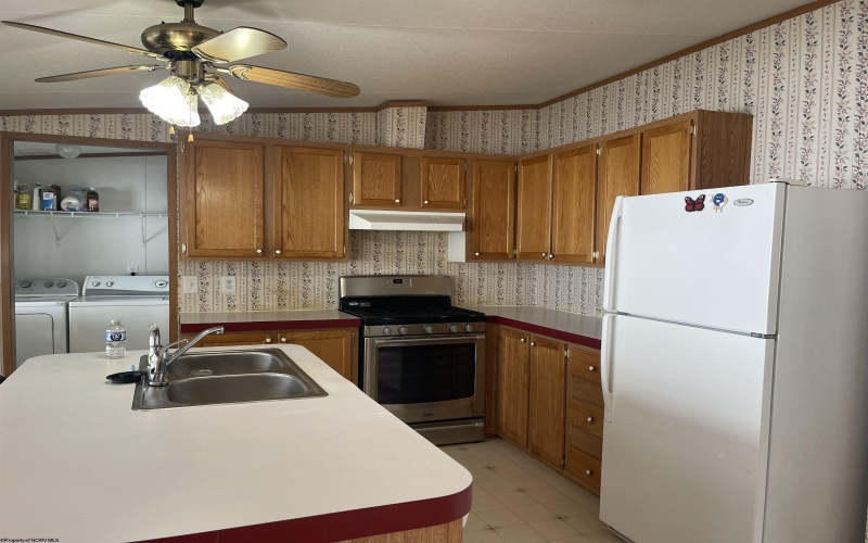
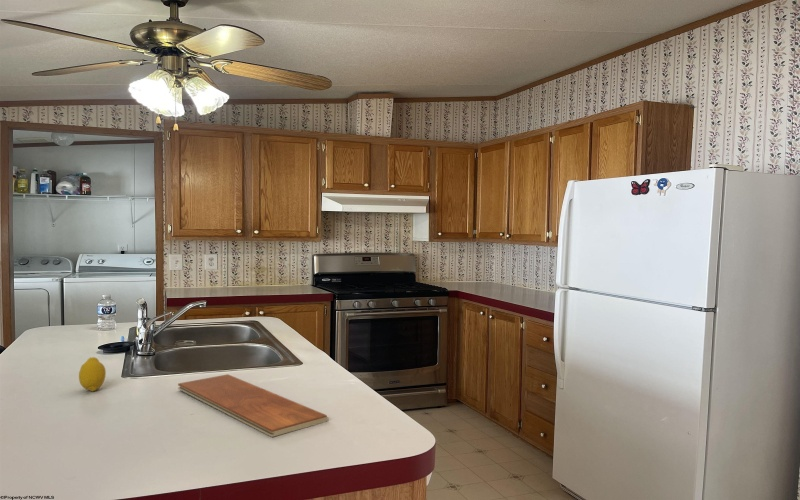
+ fruit [78,356,107,392]
+ chopping board [177,373,329,438]
